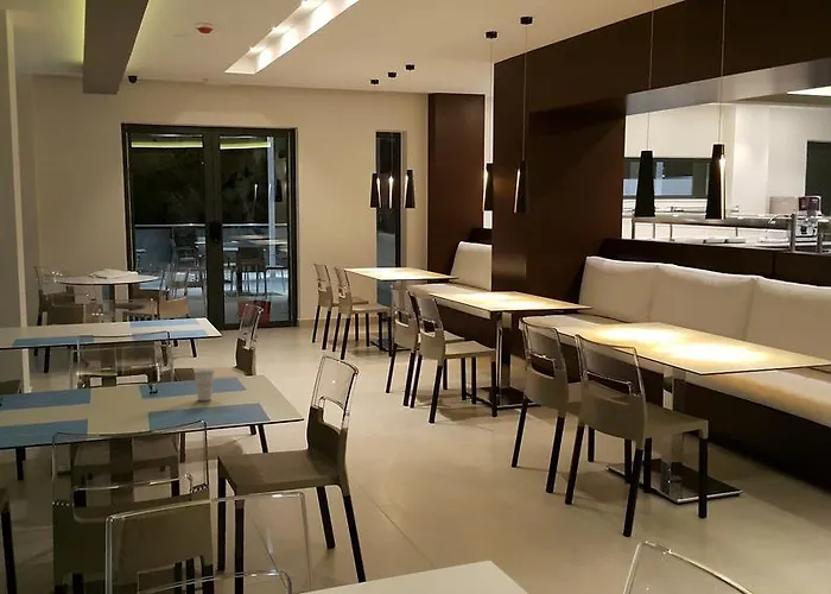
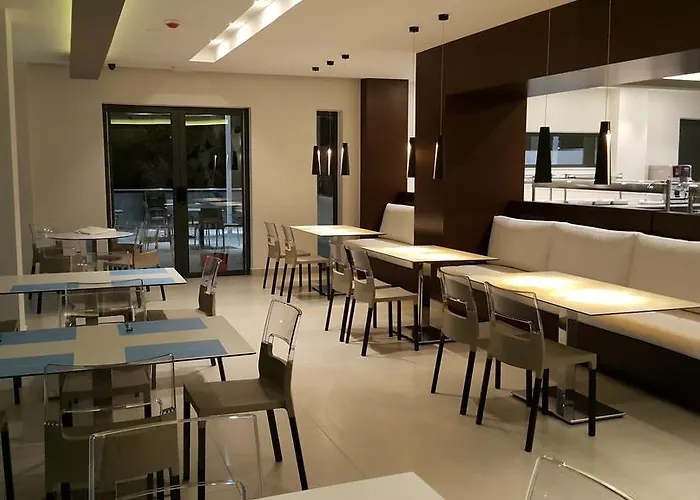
- cup [192,368,216,402]
